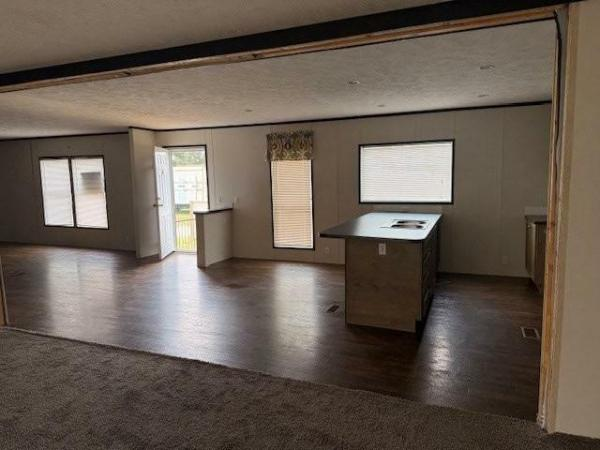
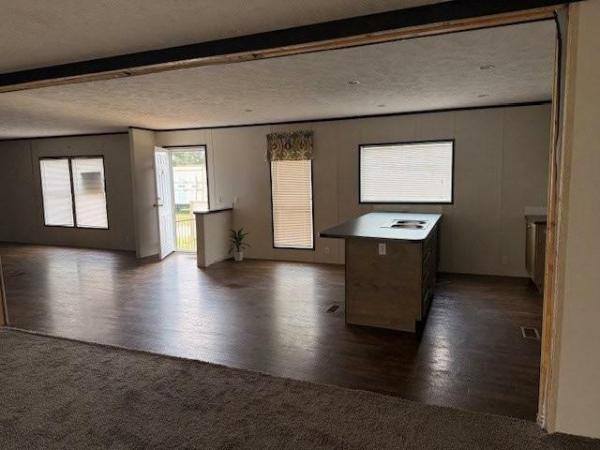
+ indoor plant [228,226,251,262]
